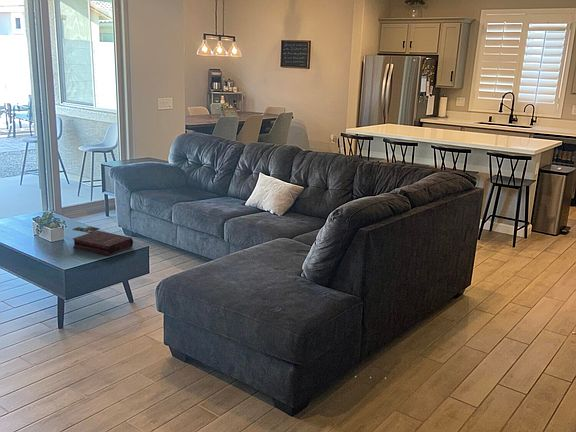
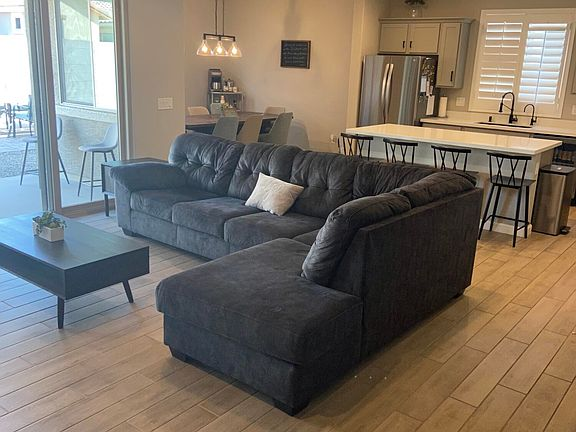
- book [71,226,134,256]
